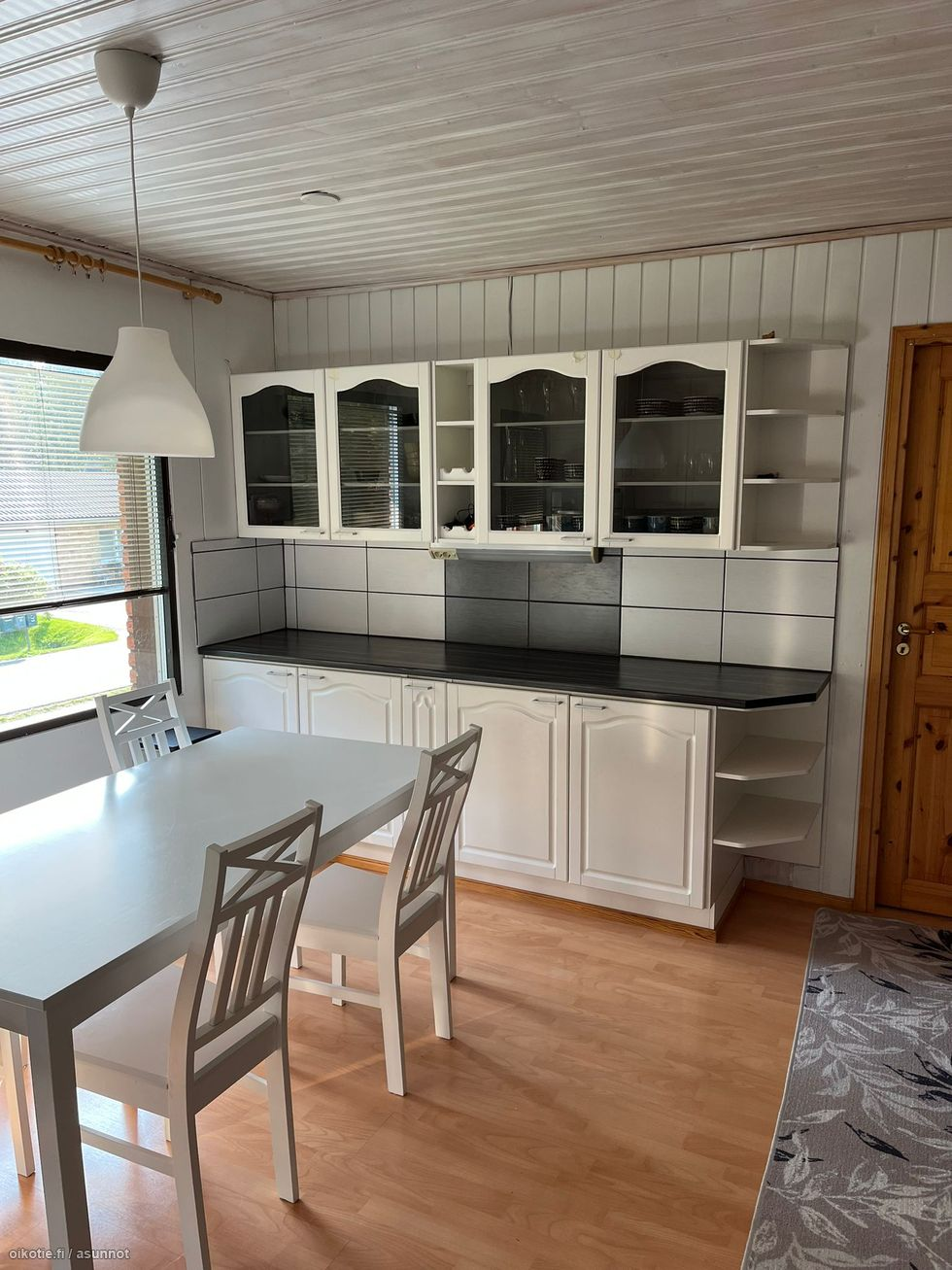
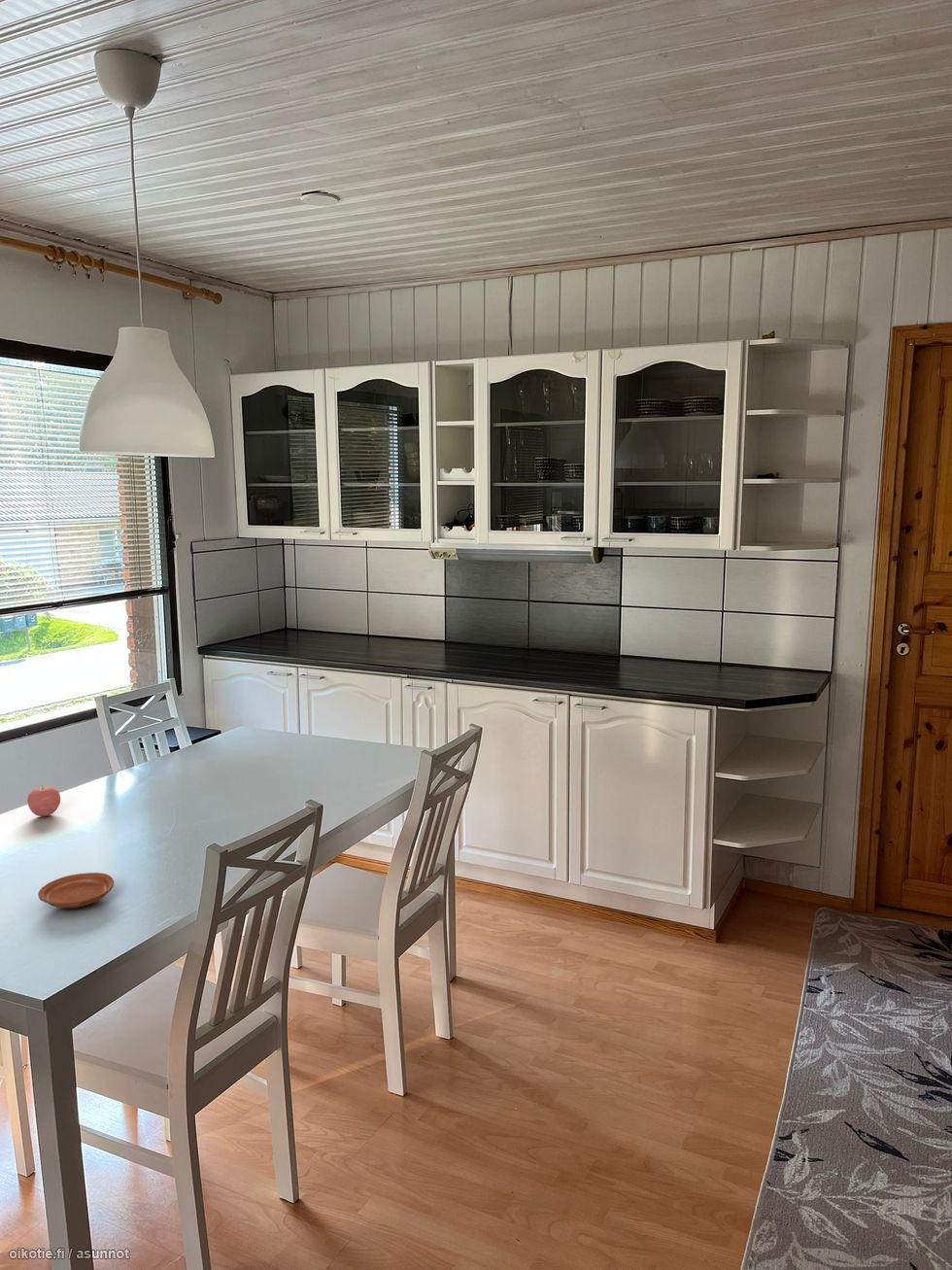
+ apple [26,784,61,817]
+ plate [37,872,115,909]
